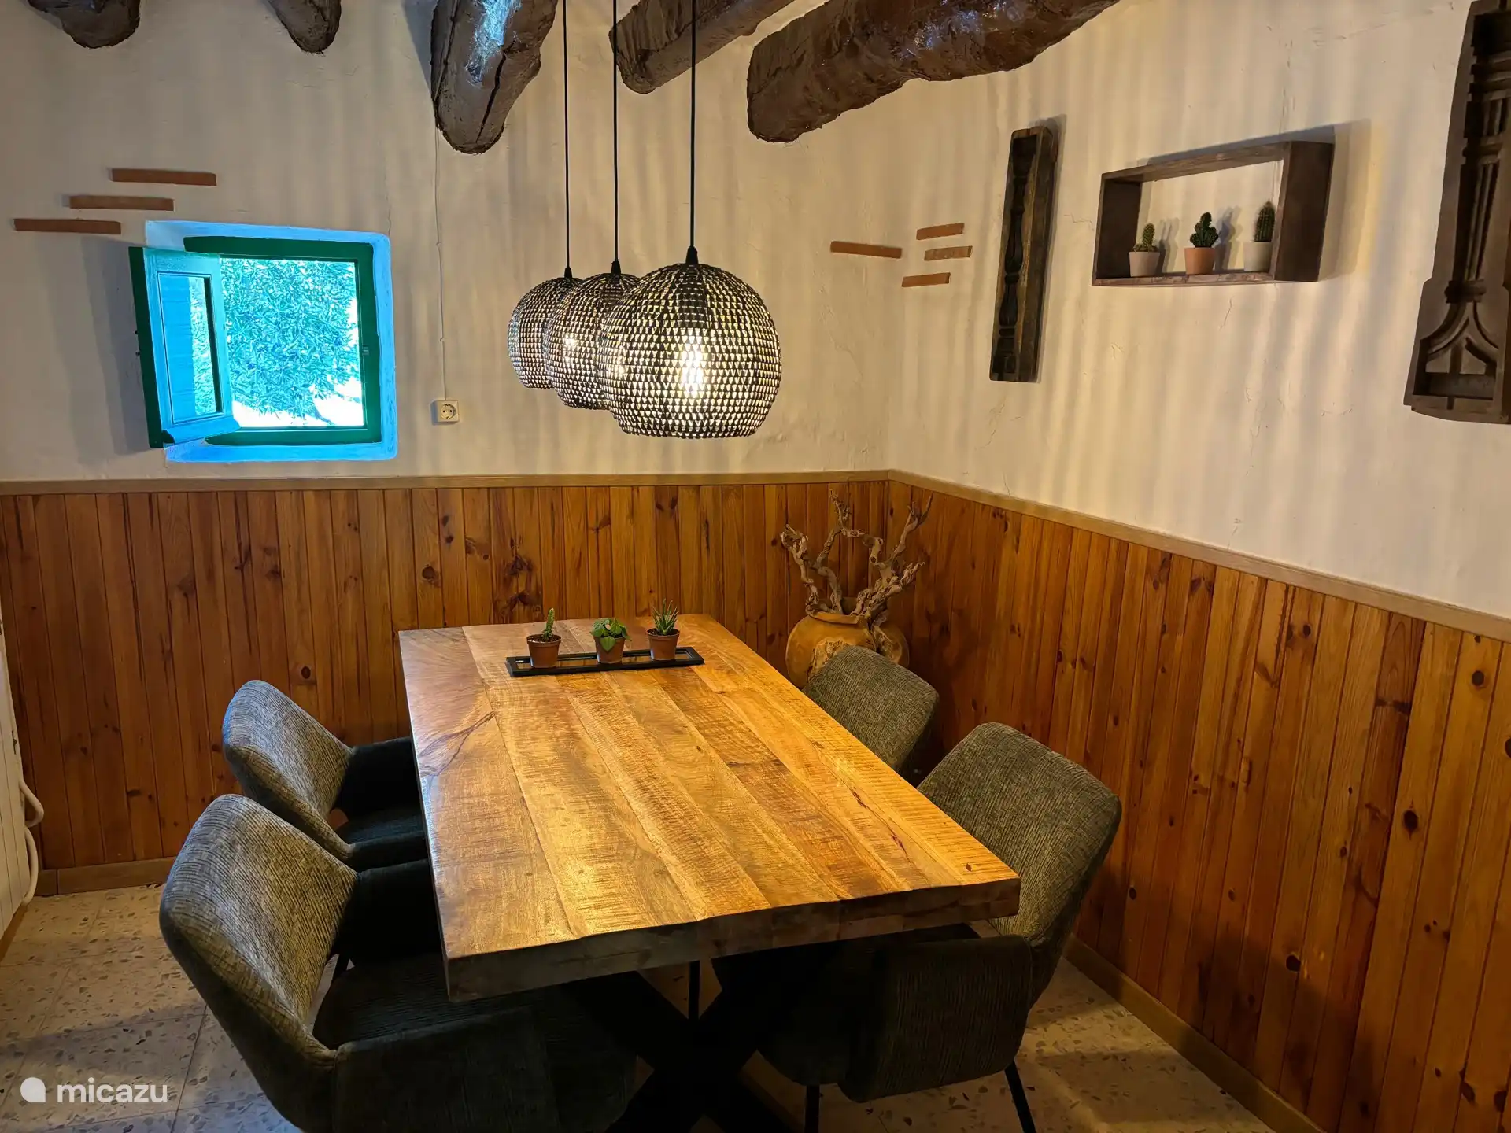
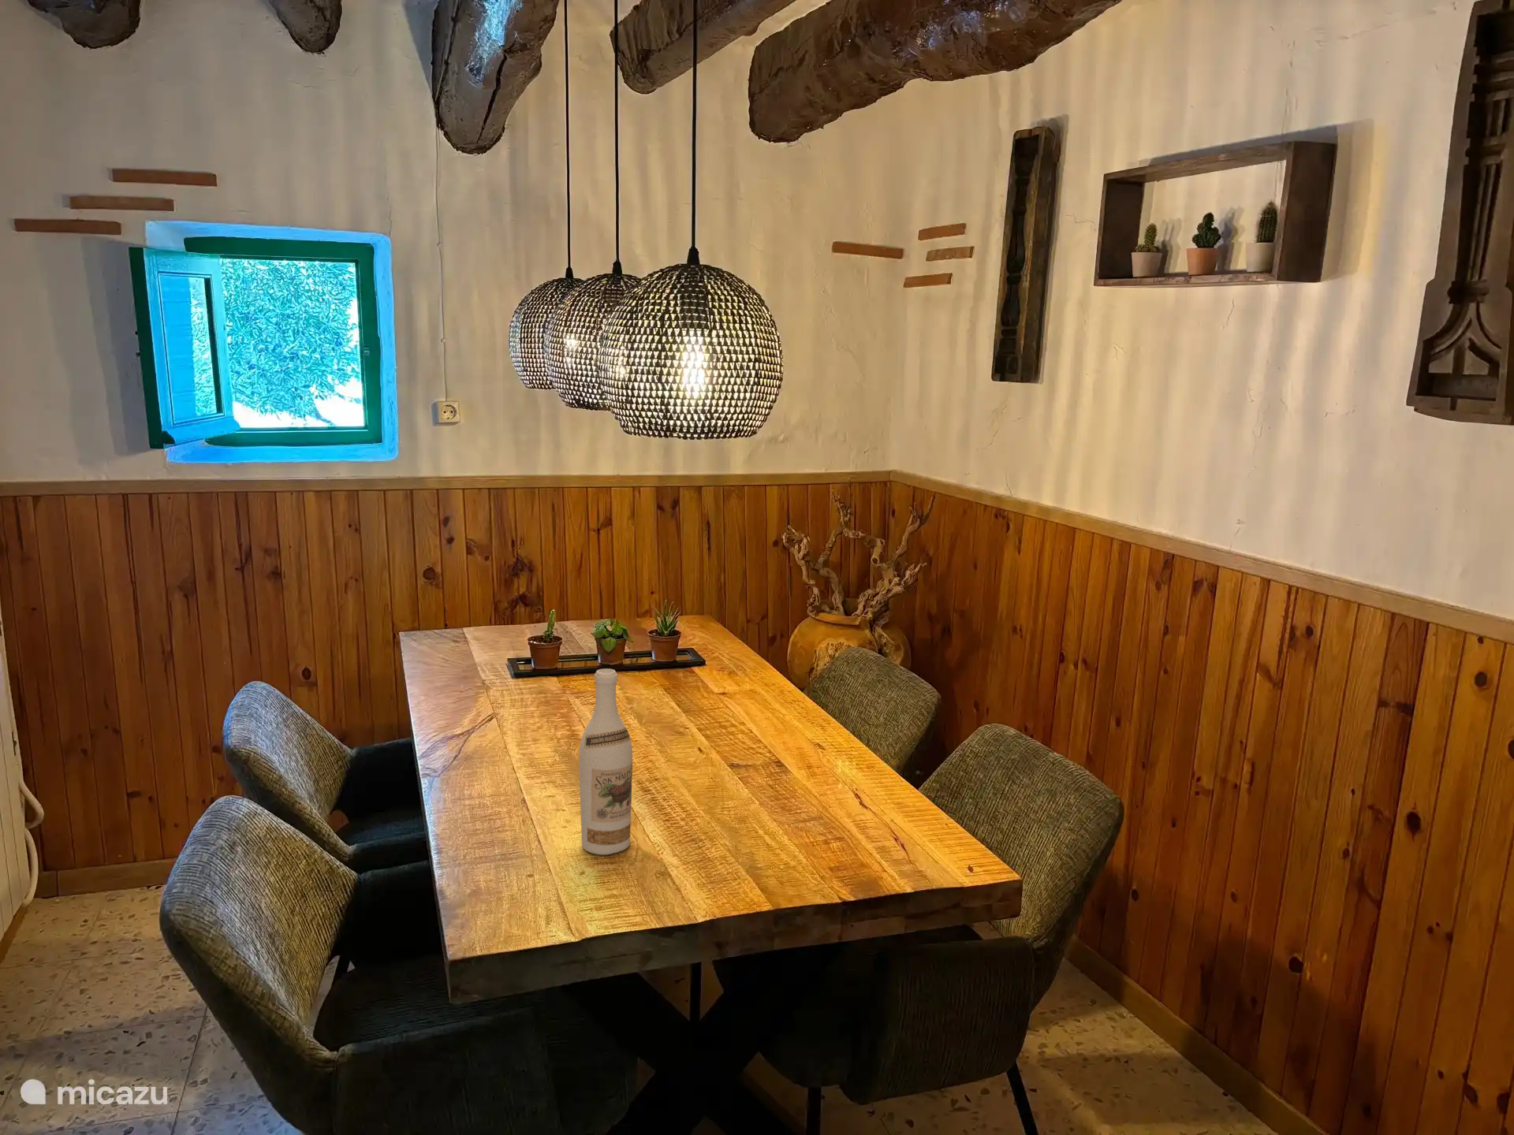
+ wine bottle [578,668,633,856]
